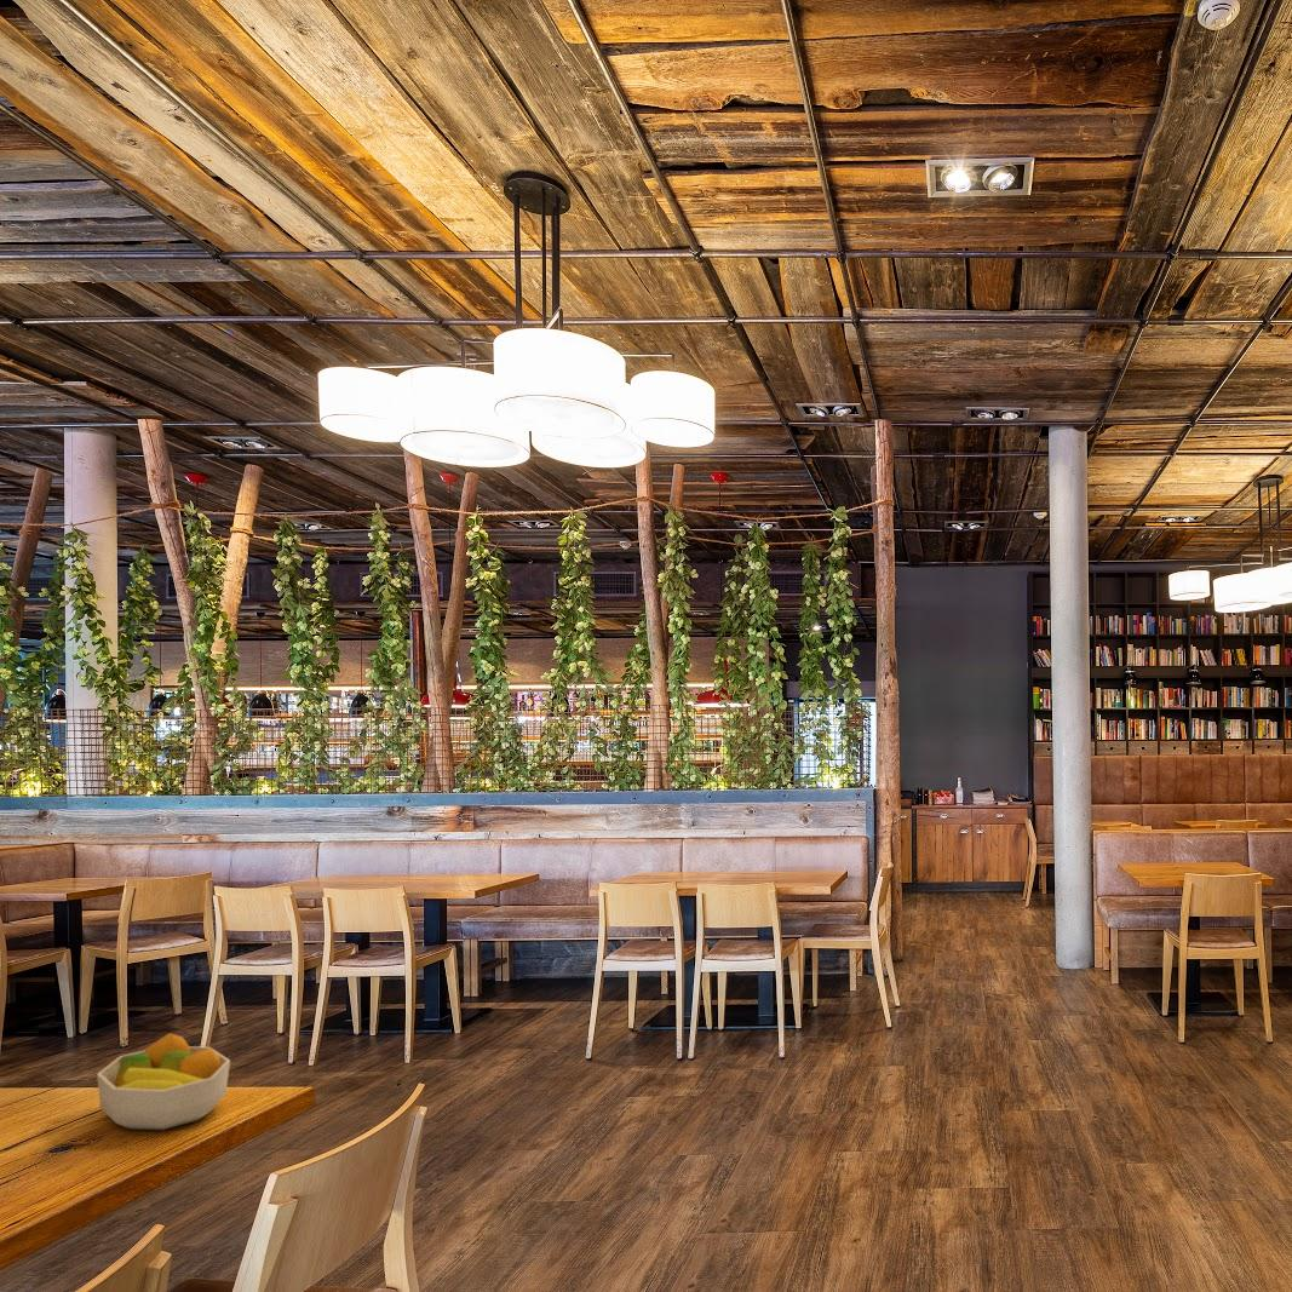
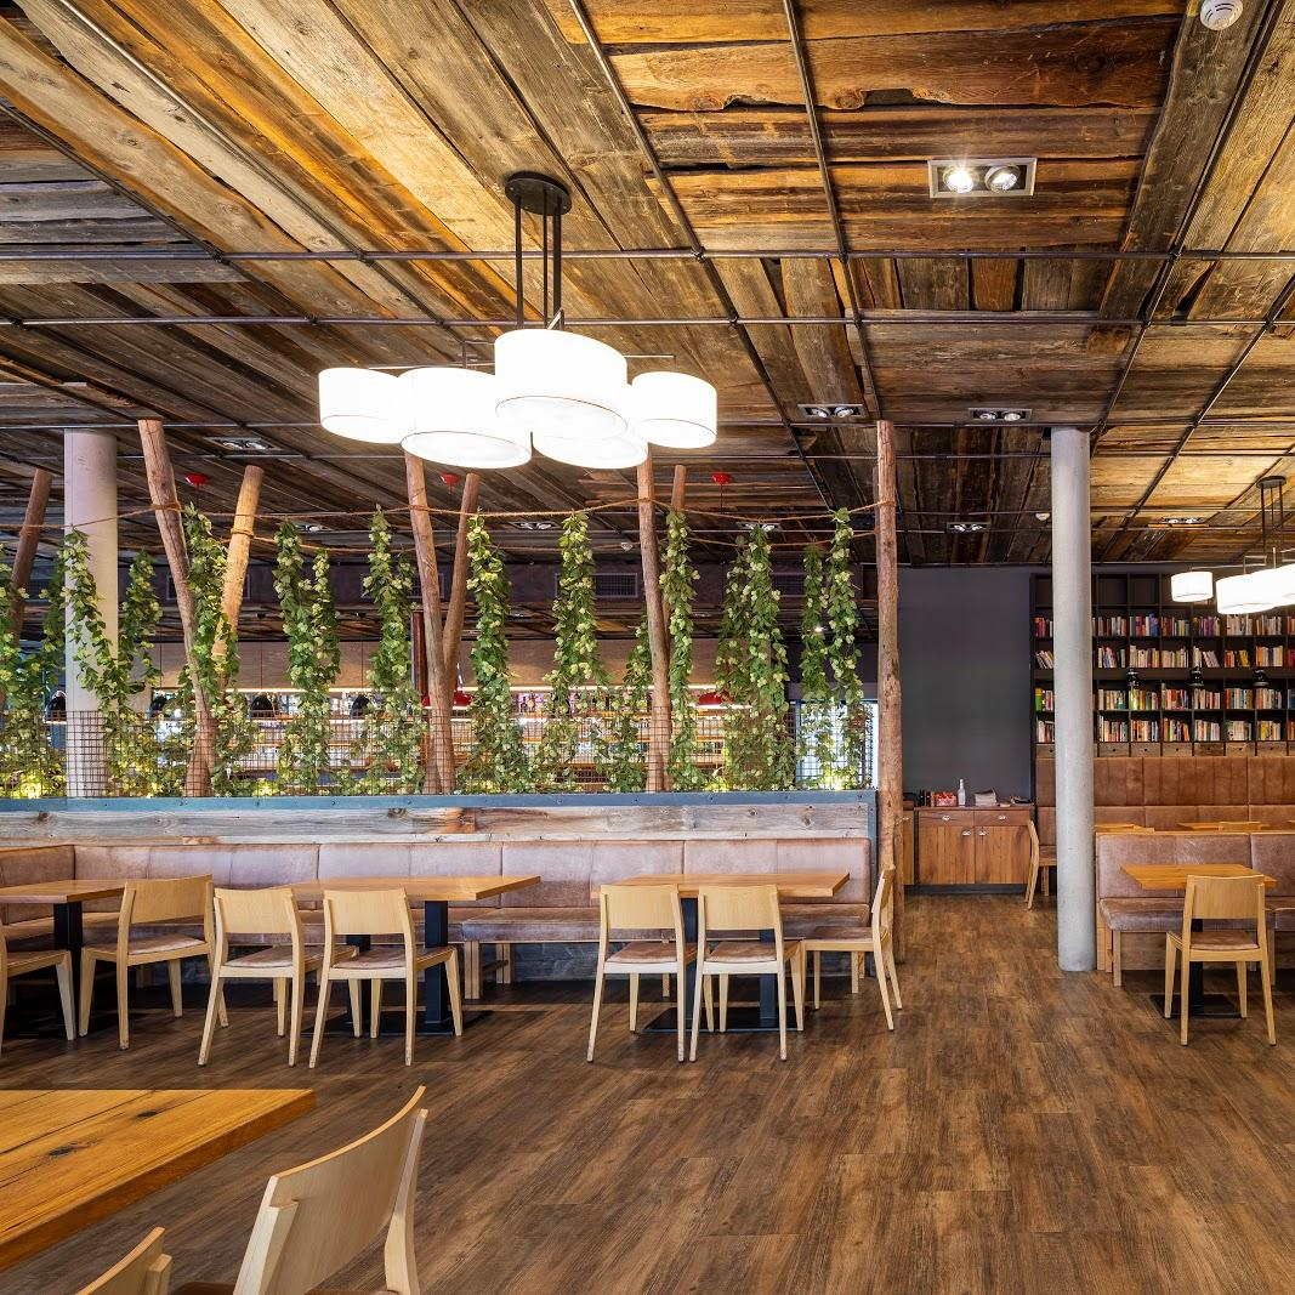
- fruit bowl [96,1032,231,1131]
